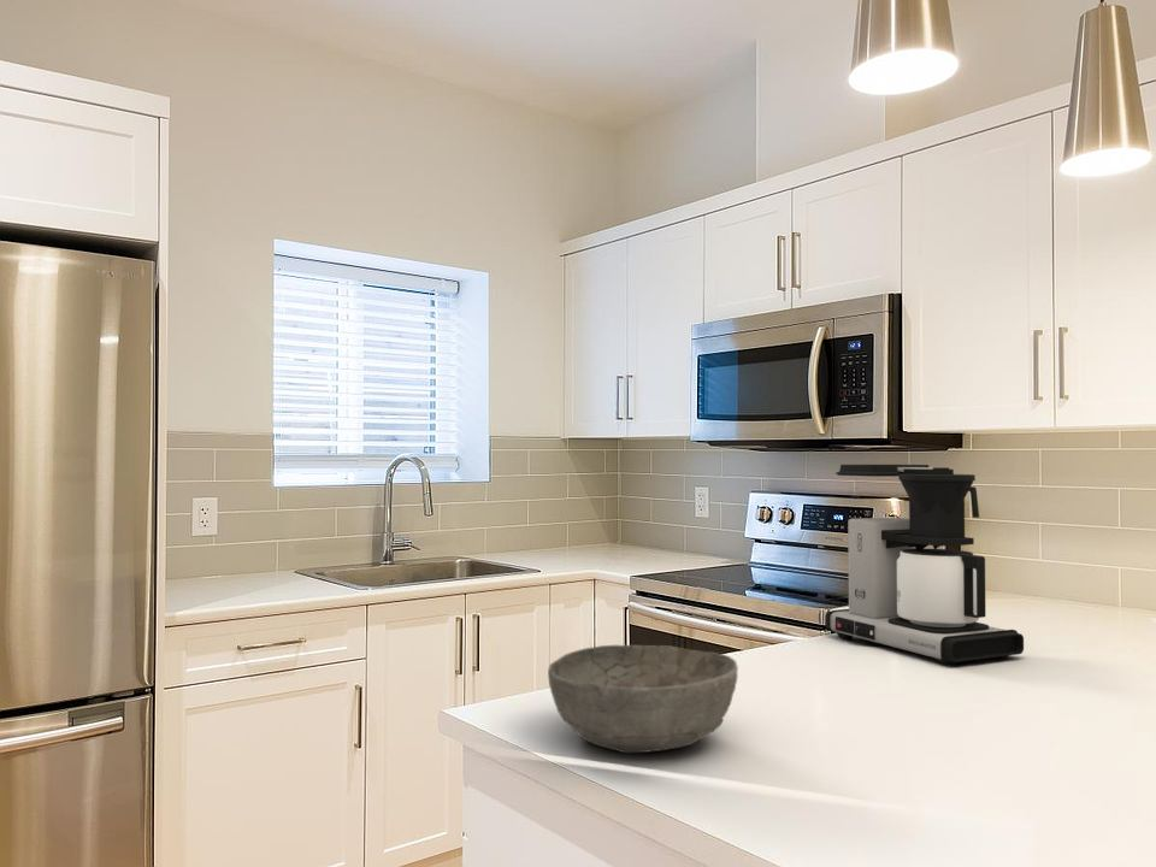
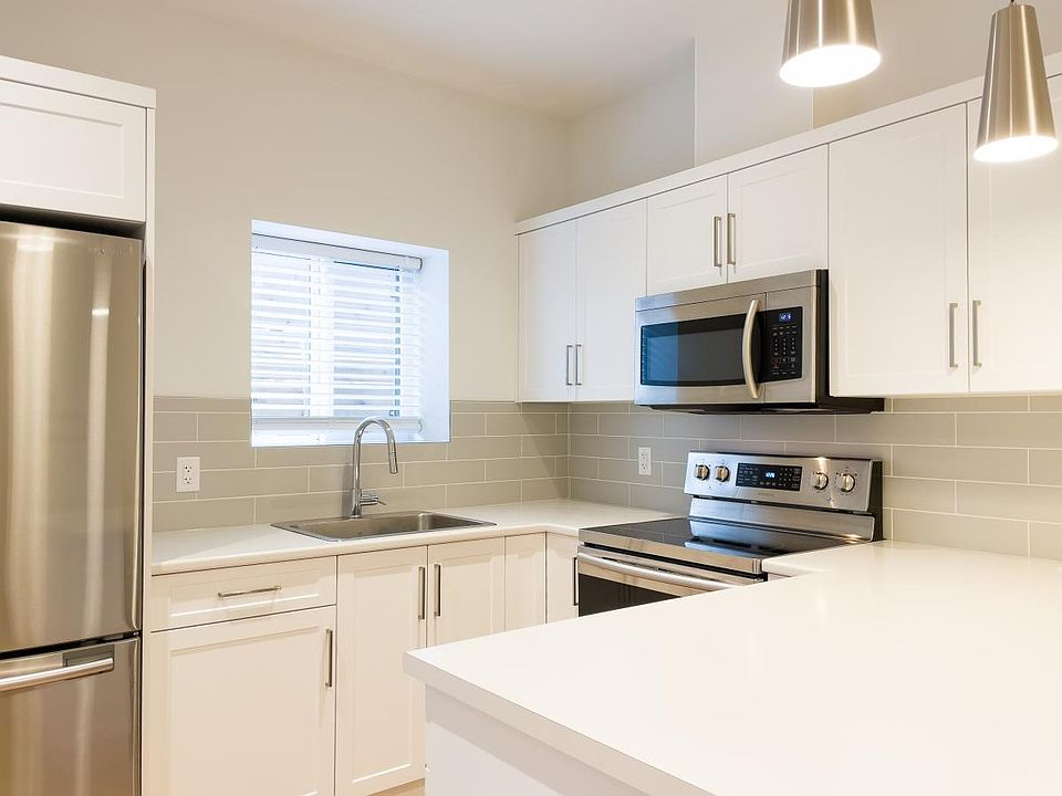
- coffee maker [824,464,1025,667]
- bowl [547,644,739,754]
